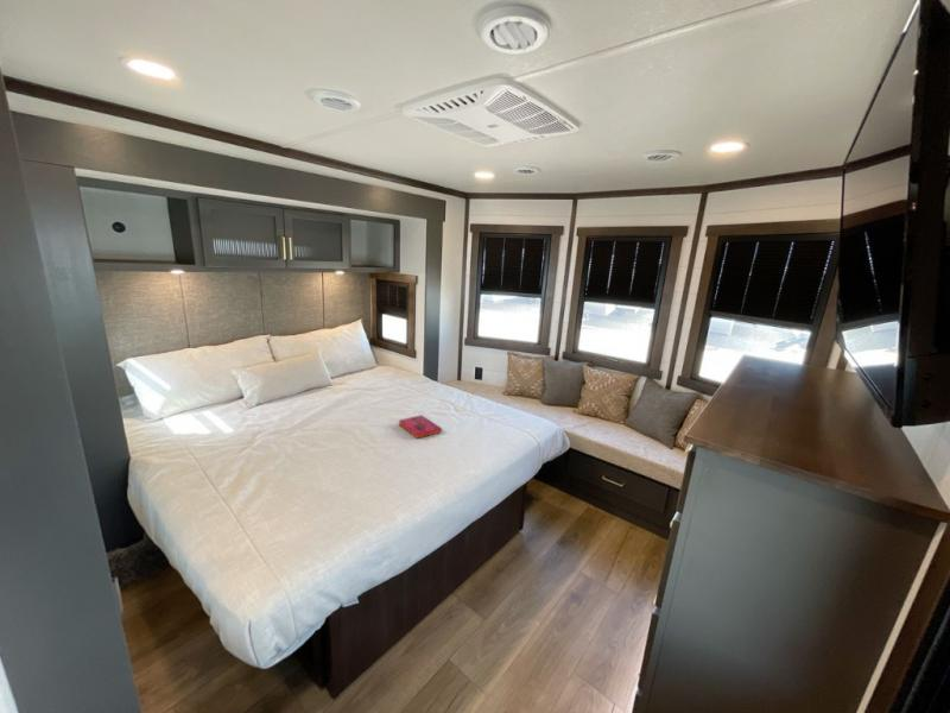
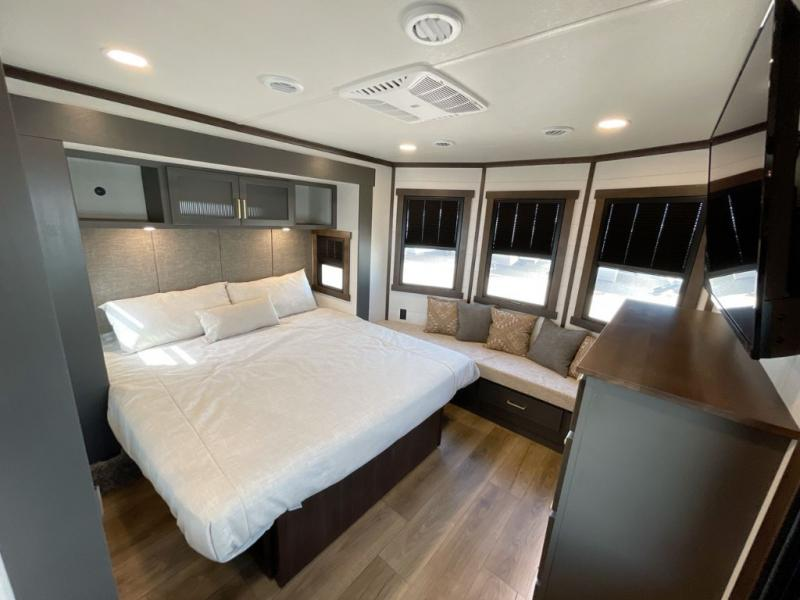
- hardback book [398,414,443,440]
